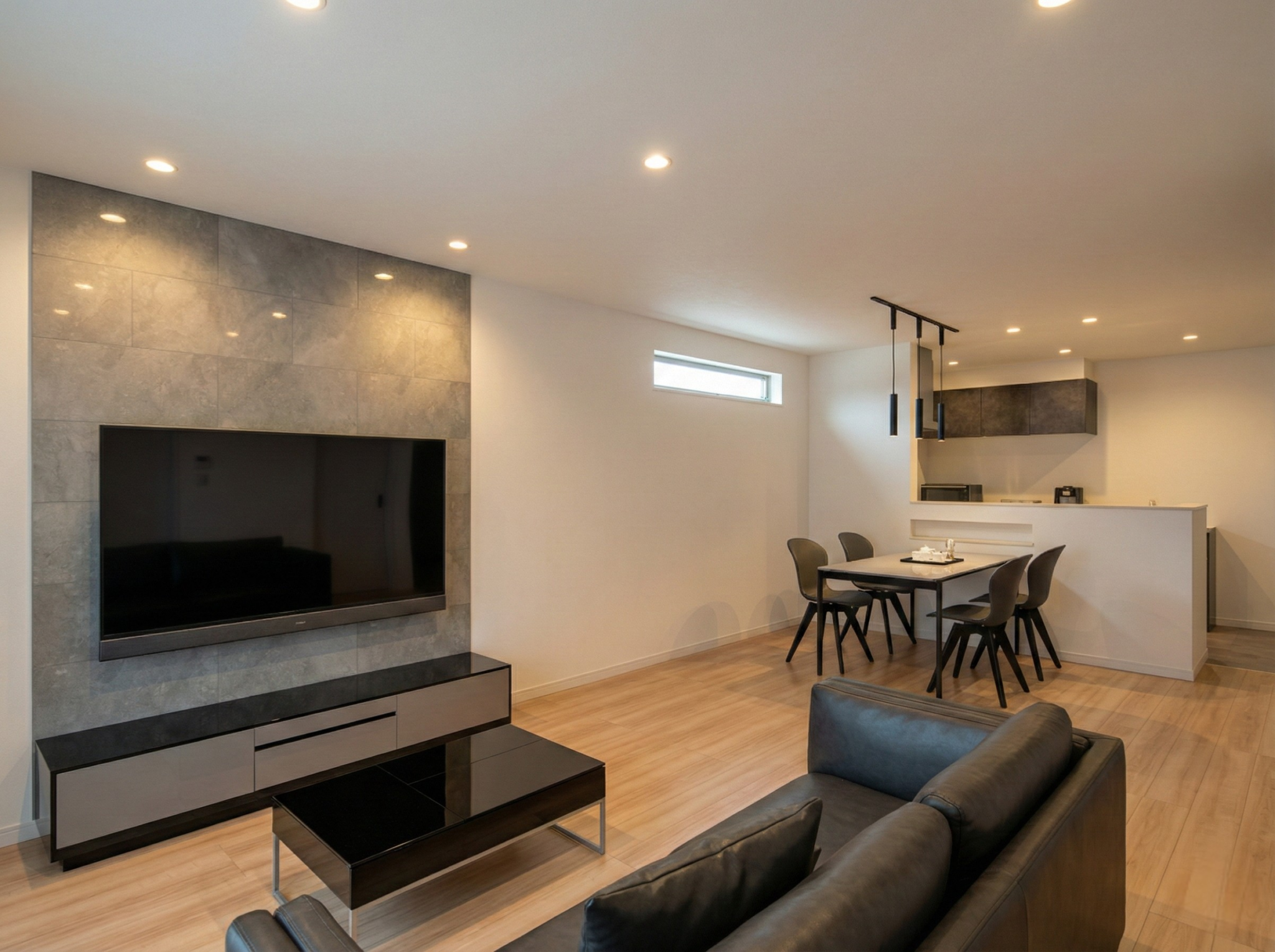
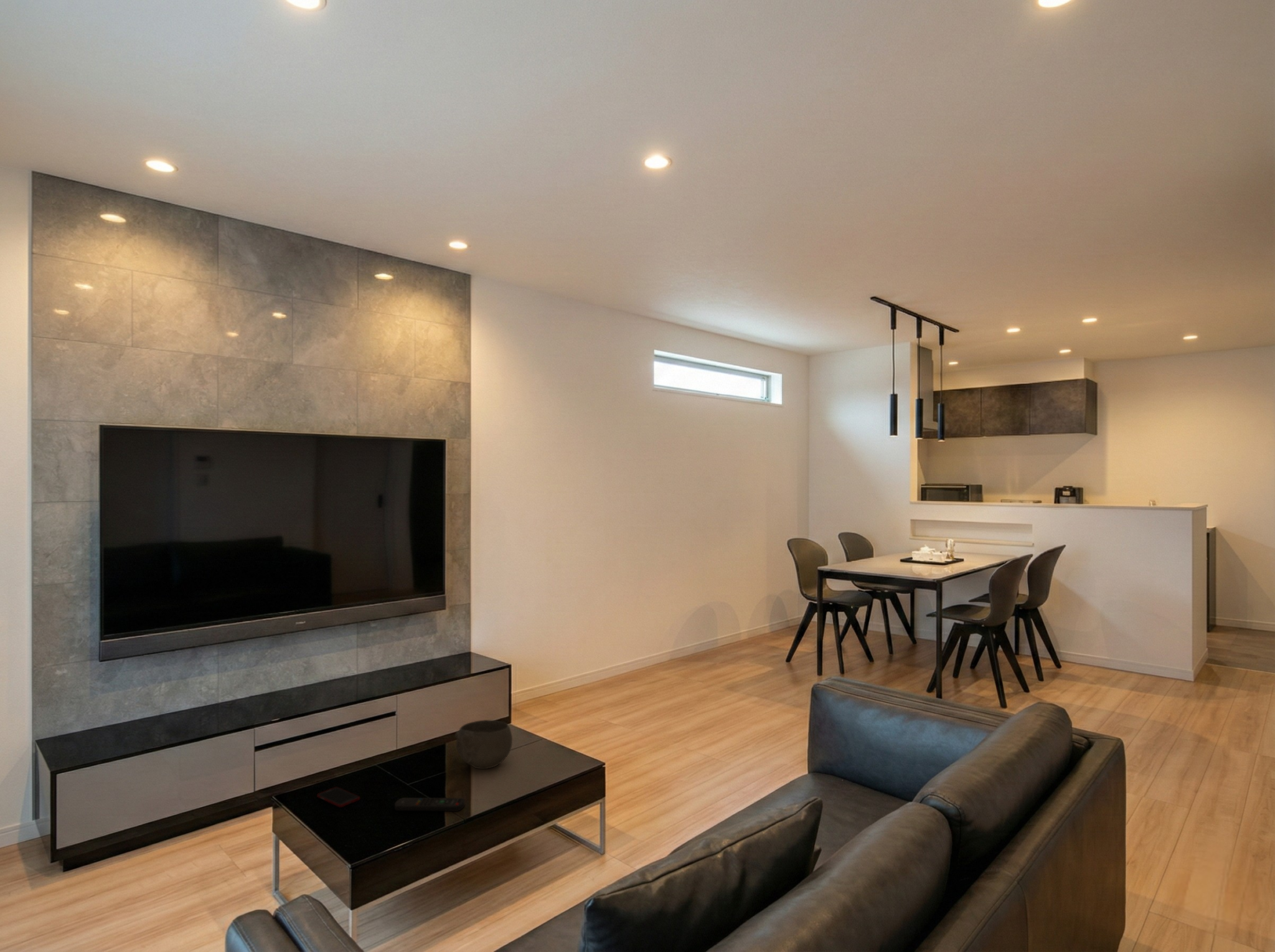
+ cell phone [316,786,360,808]
+ remote control [394,797,465,812]
+ bowl [454,719,513,770]
